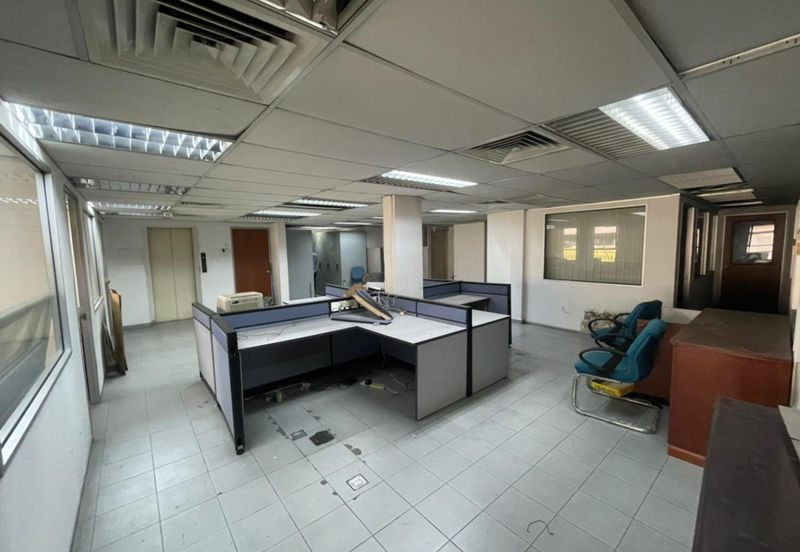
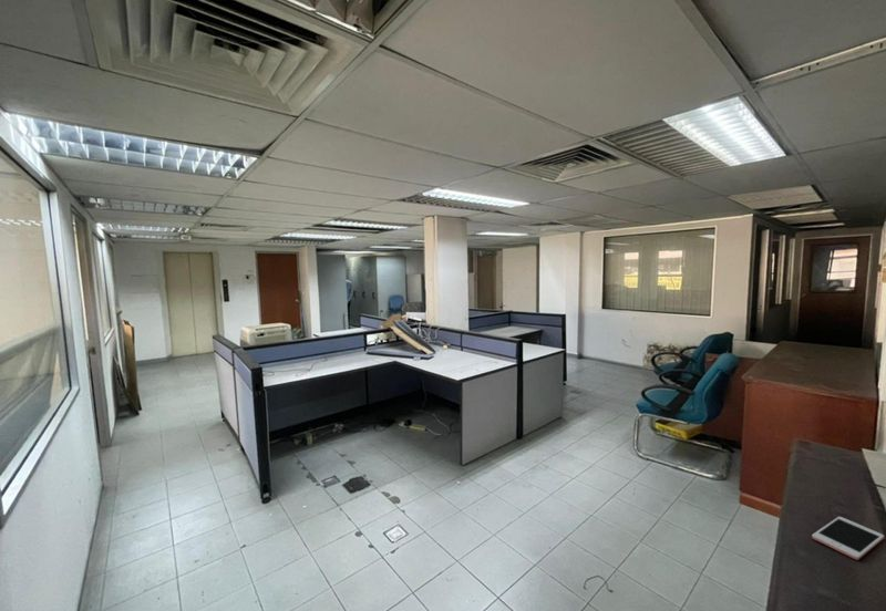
+ cell phone [811,516,885,561]
